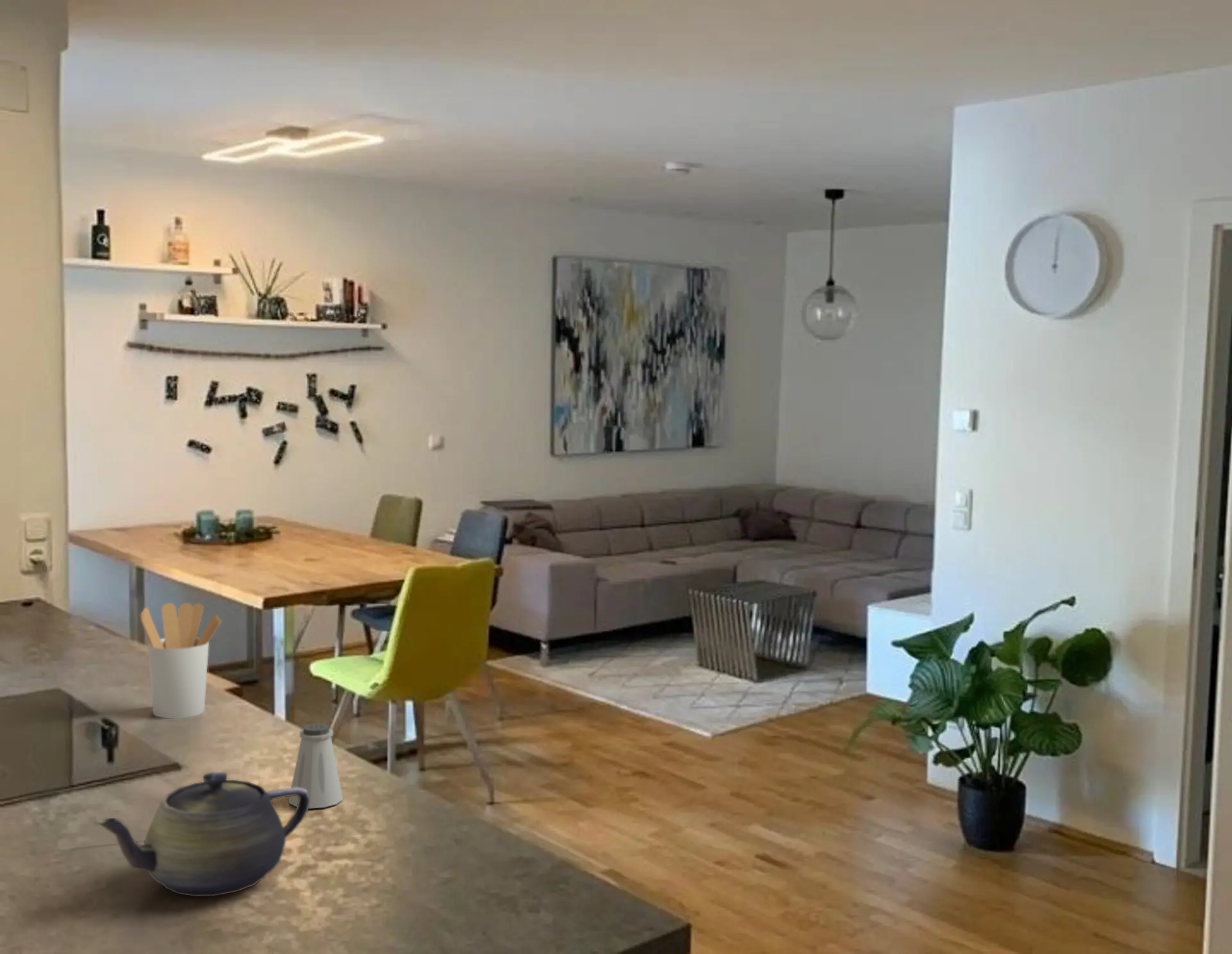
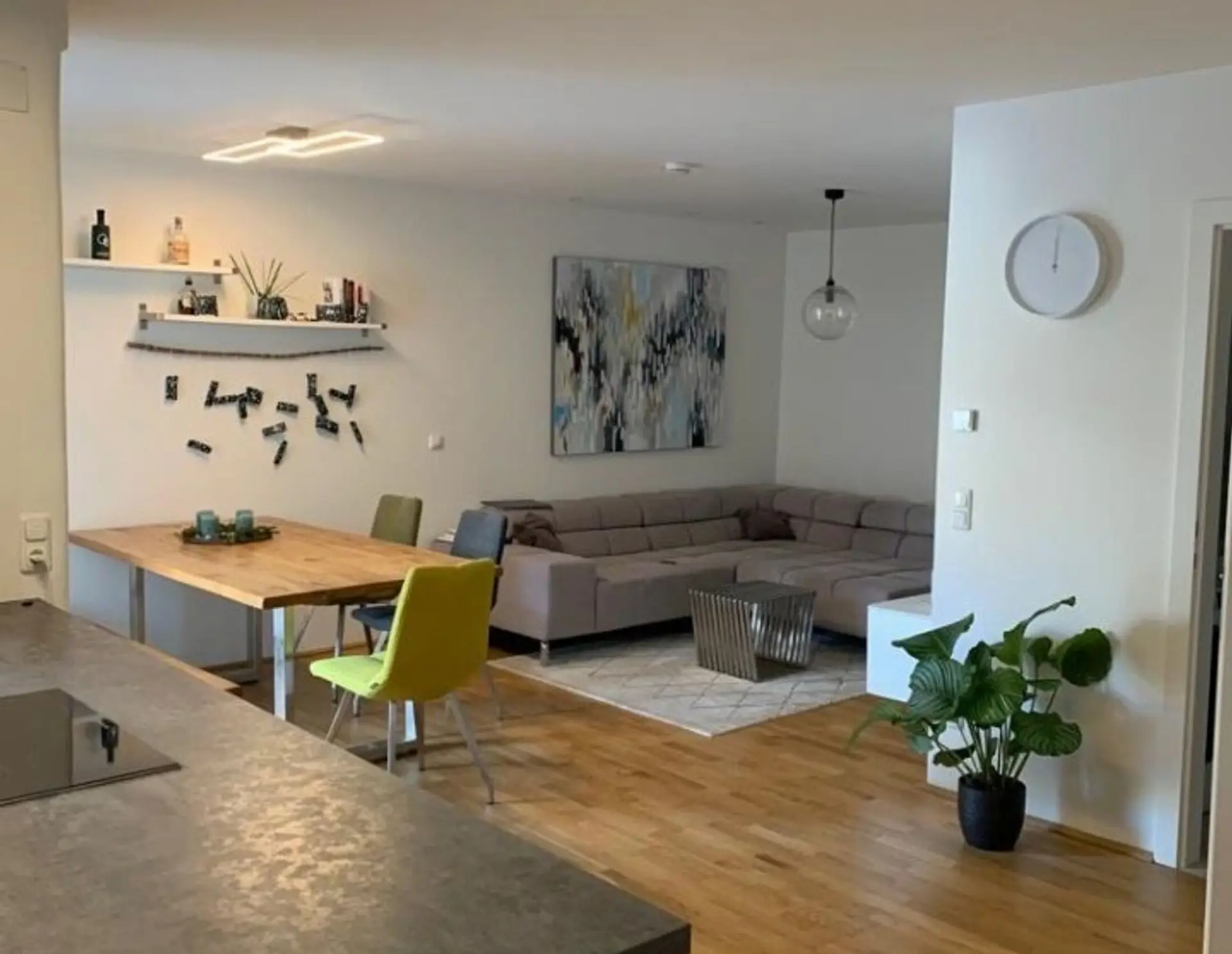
- utensil holder [140,602,222,719]
- saltshaker [288,723,344,809]
- teapot [94,771,310,898]
